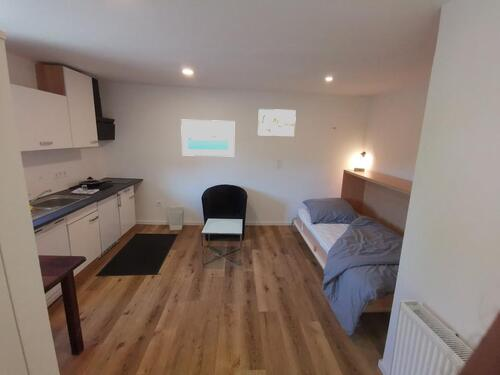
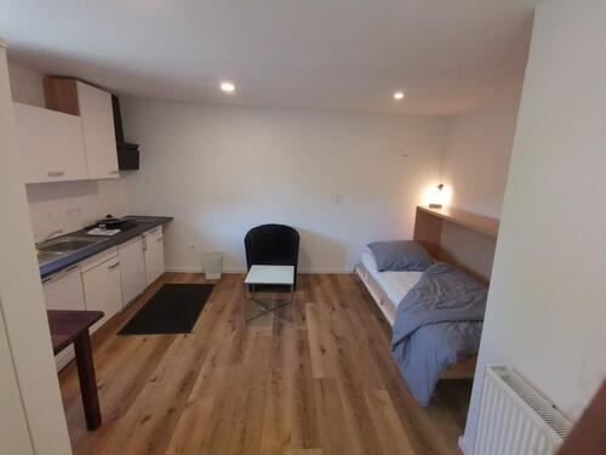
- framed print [180,119,235,157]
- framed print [257,108,297,138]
